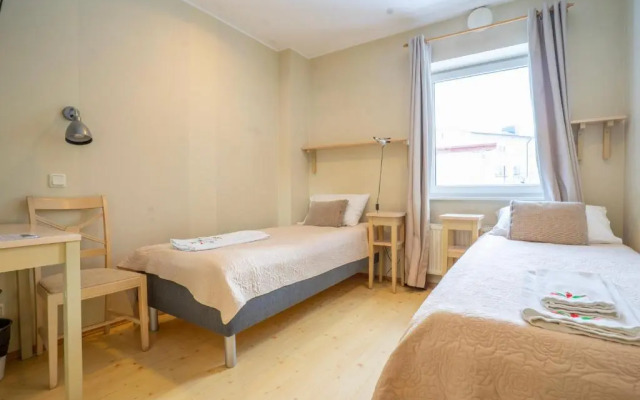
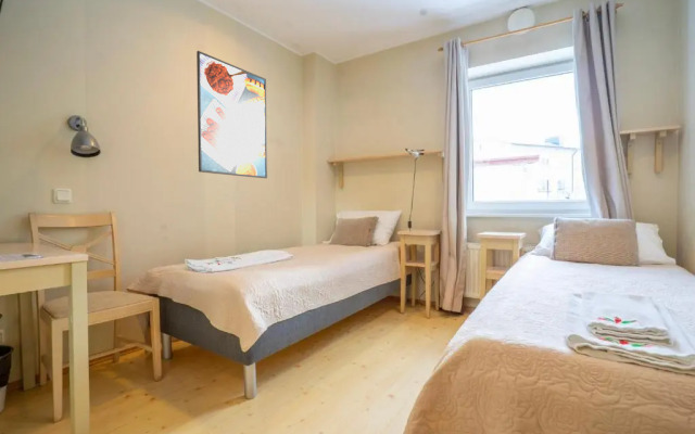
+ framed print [195,50,268,179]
